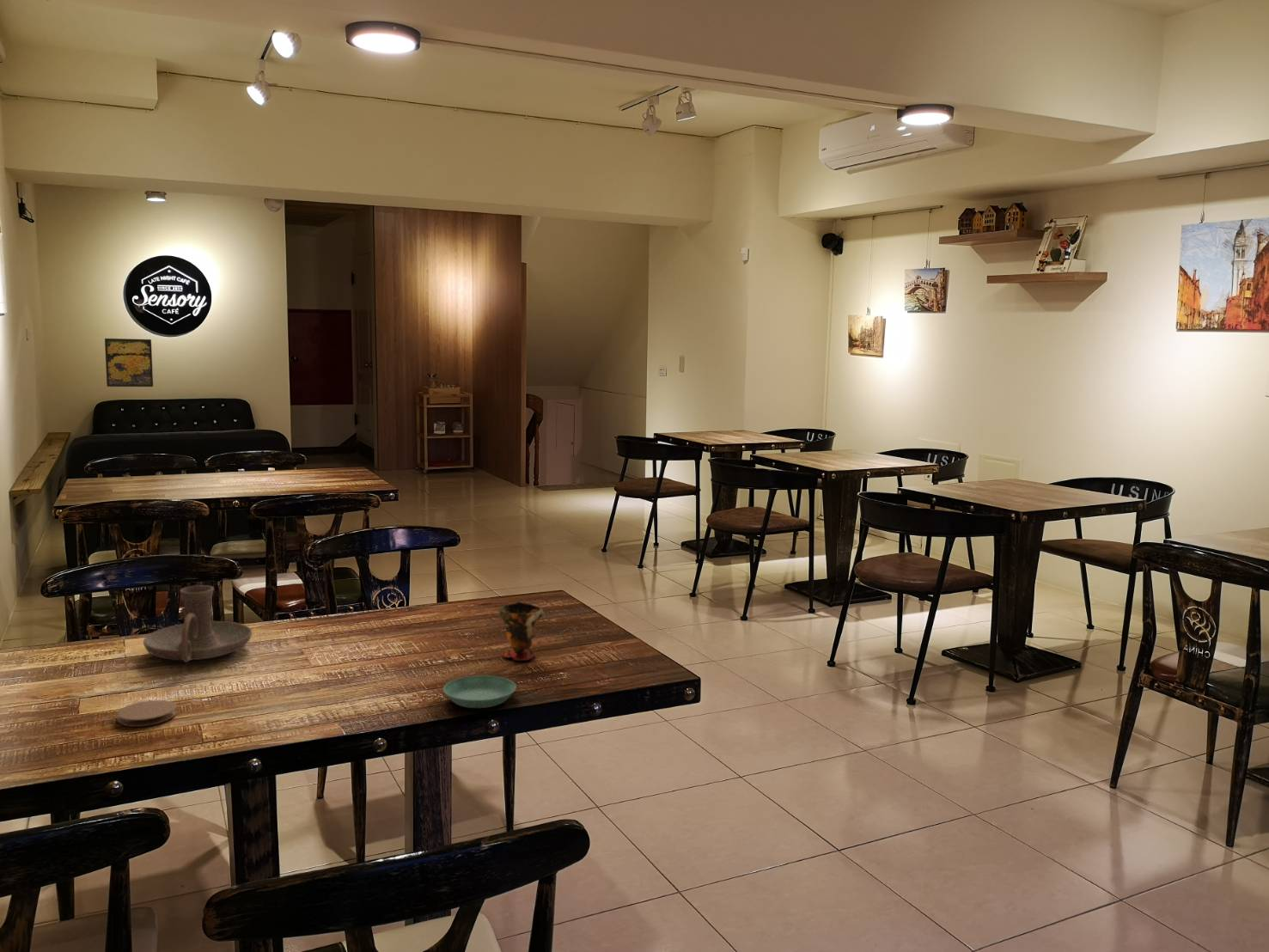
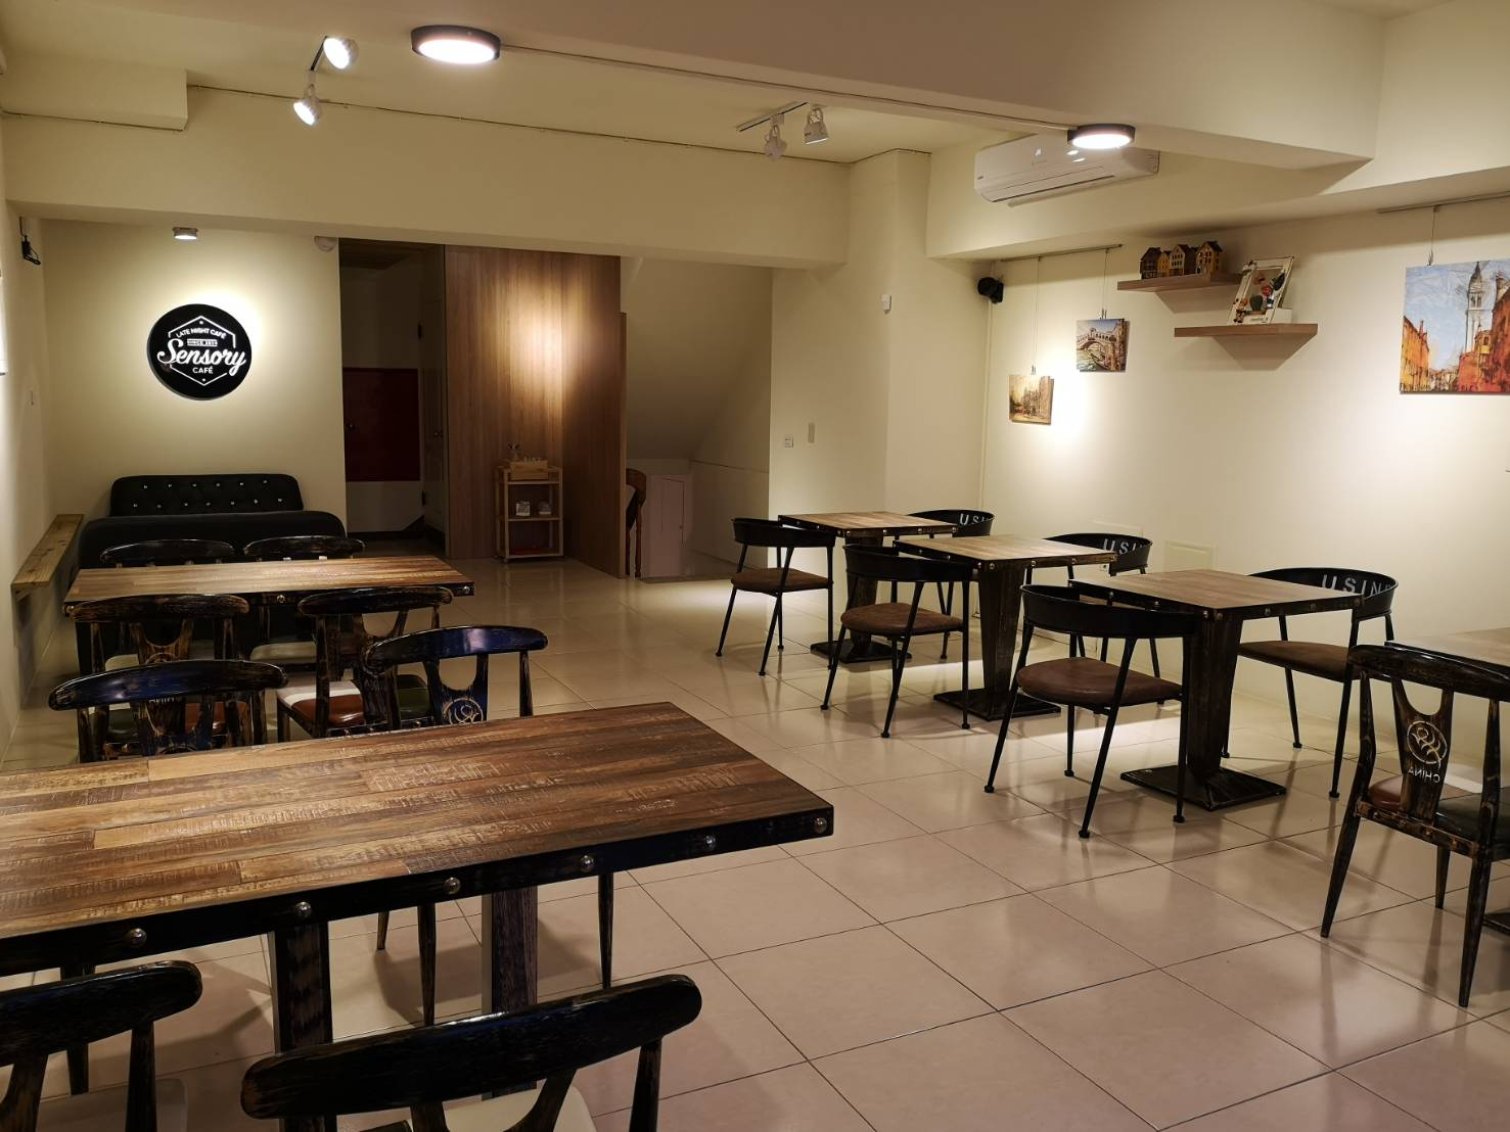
- candle holder [143,584,253,663]
- coaster [117,699,177,728]
- saucer [442,674,517,709]
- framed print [104,338,154,388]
- cup [498,600,545,662]
